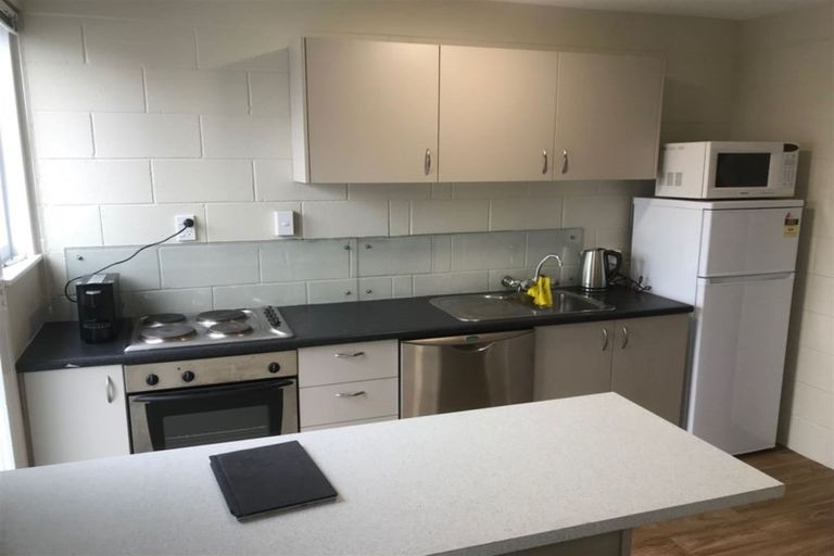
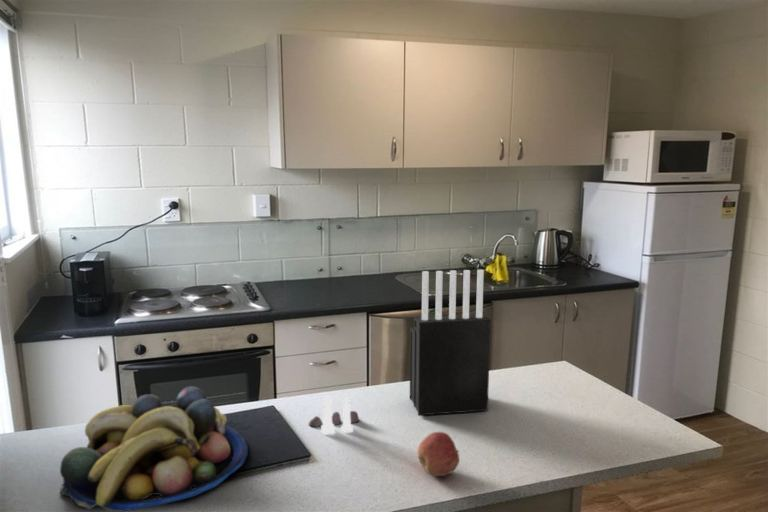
+ fruit bowl [59,385,249,512]
+ knife block [409,269,492,416]
+ apple [416,431,460,477]
+ salt and pepper shaker set [307,395,360,434]
